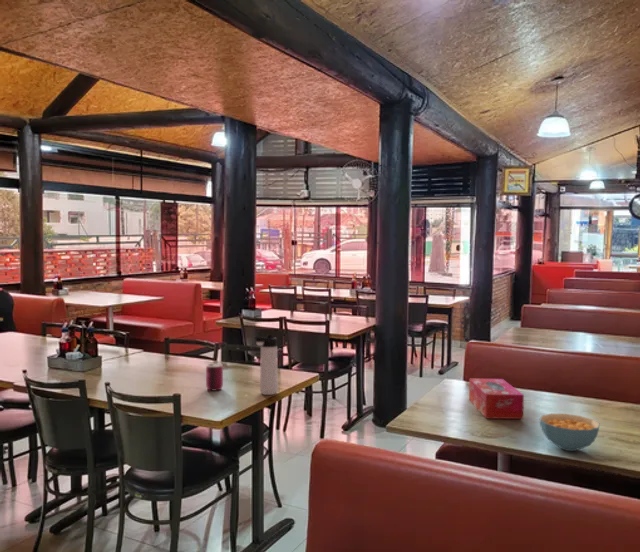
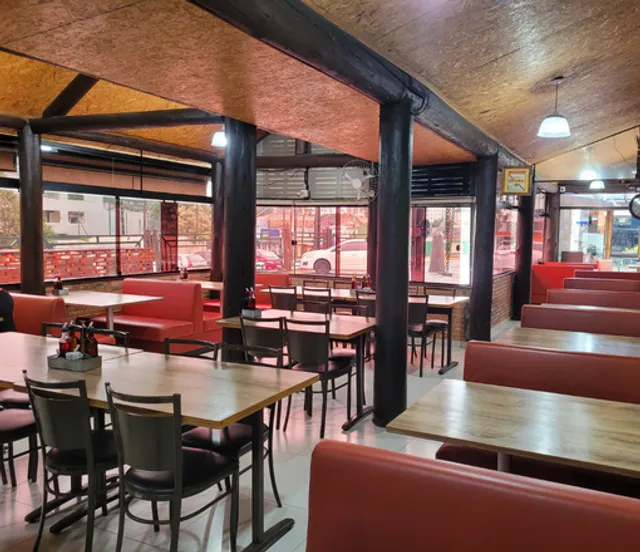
- thermos bottle [253,334,279,396]
- tissue box [468,378,525,420]
- can [205,362,224,392]
- cereal bowl [539,413,601,452]
